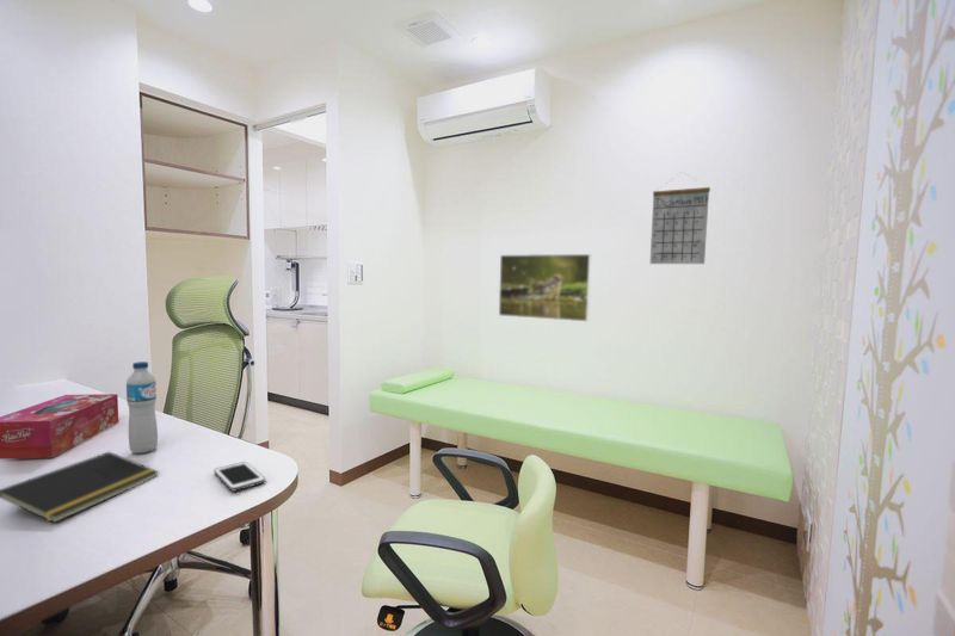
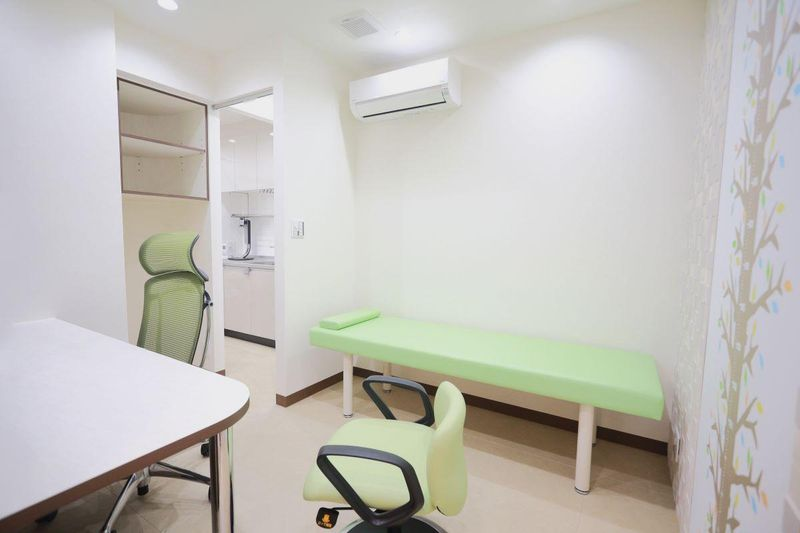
- calendar [648,172,711,265]
- tissue box [0,393,119,461]
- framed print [498,253,592,322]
- cell phone [214,461,266,493]
- notepad [0,451,160,524]
- water bottle [125,360,159,455]
